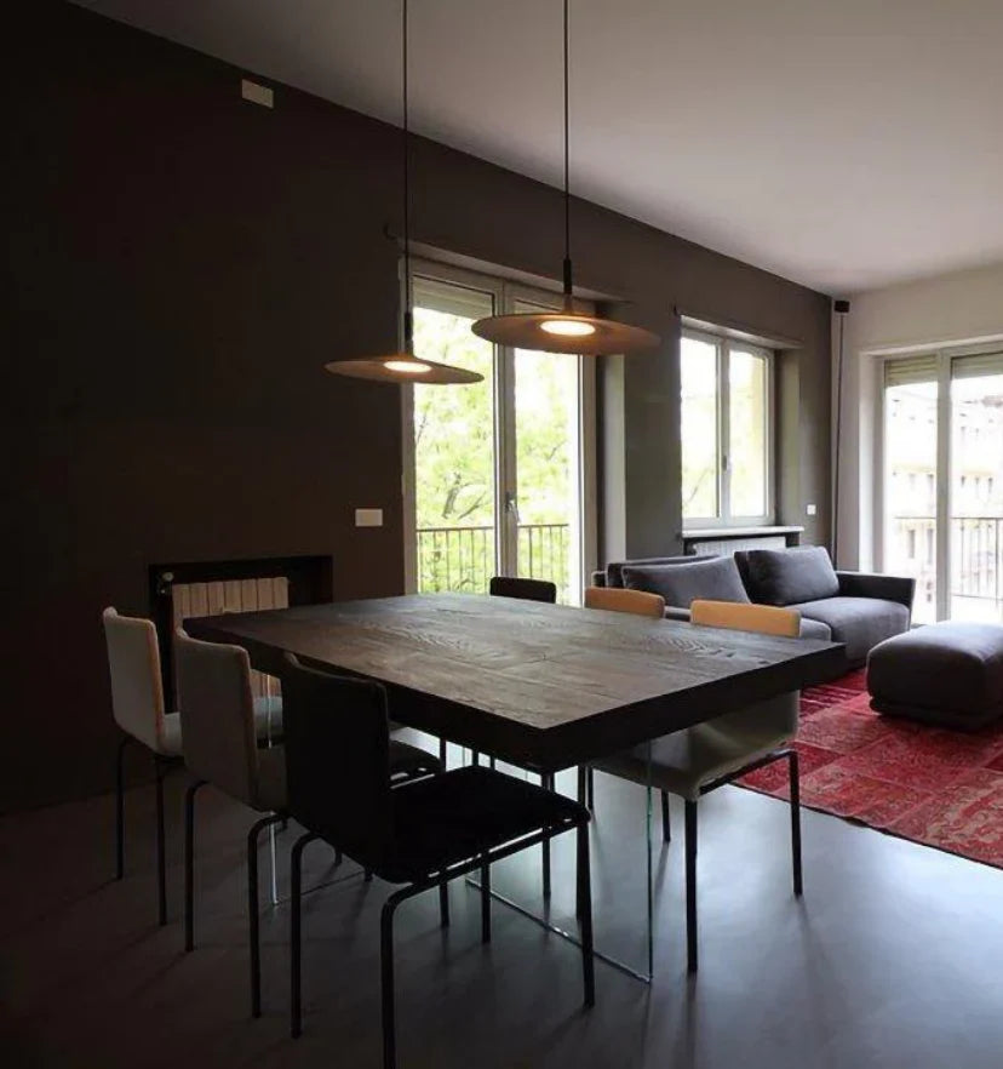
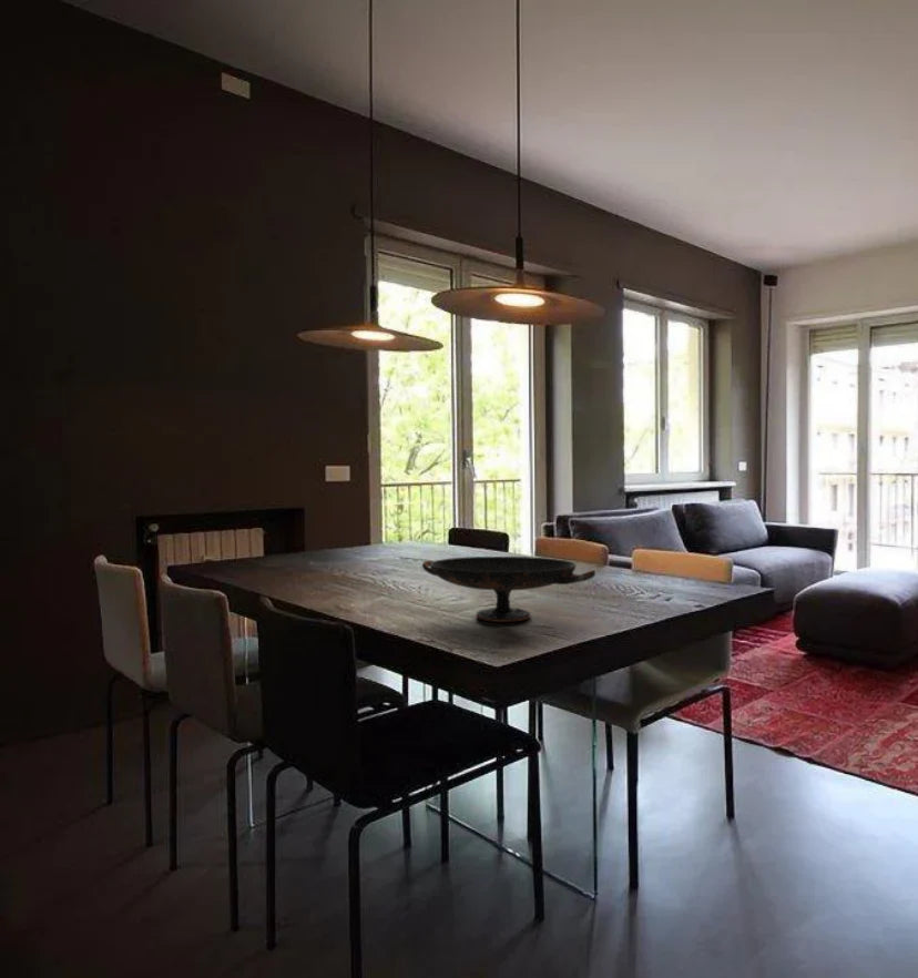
+ decorative bowl [421,556,596,623]
